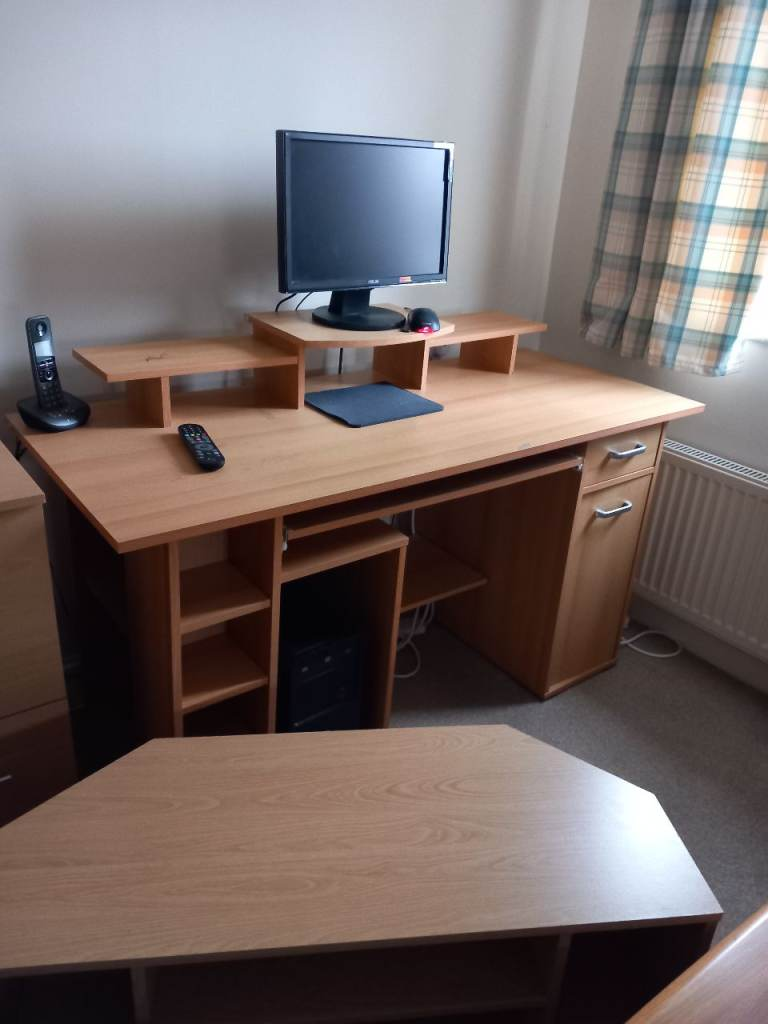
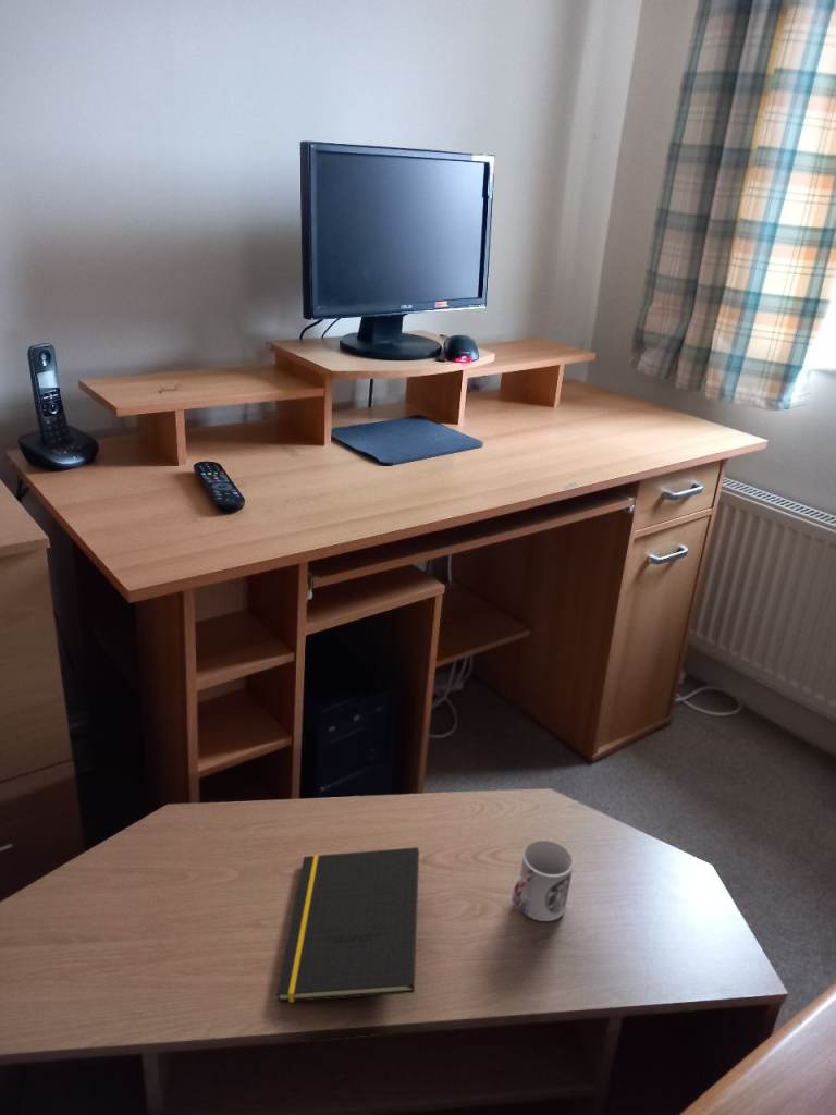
+ cup [512,840,575,922]
+ notepad [275,846,420,1003]
